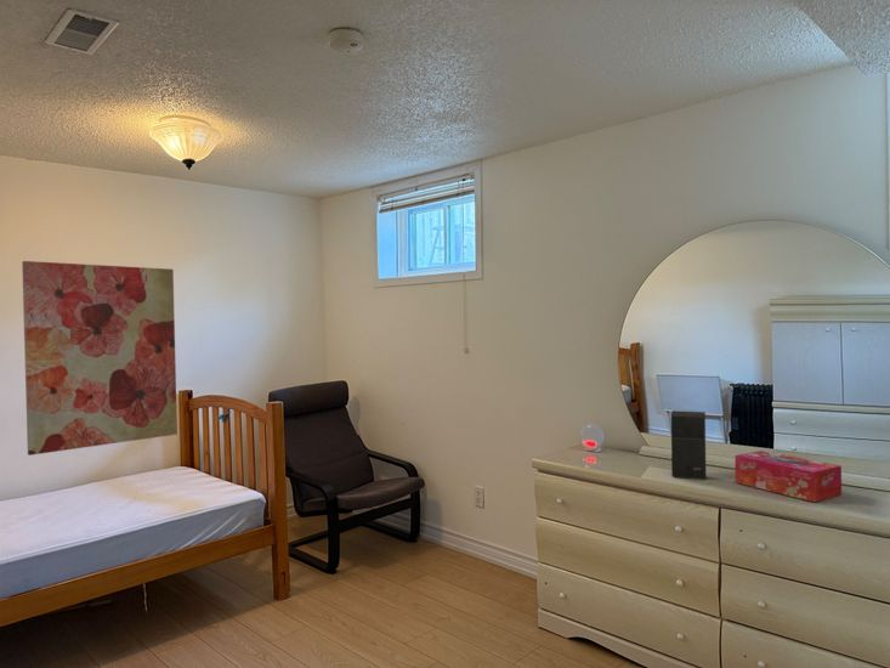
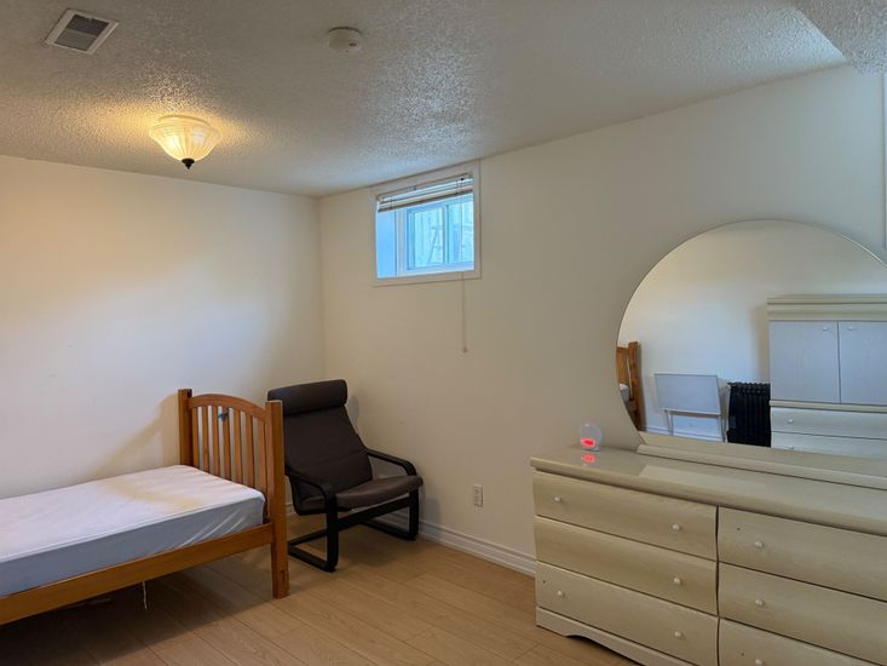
- speaker [670,409,707,481]
- tissue box [733,449,843,503]
- wall art [21,260,178,457]
